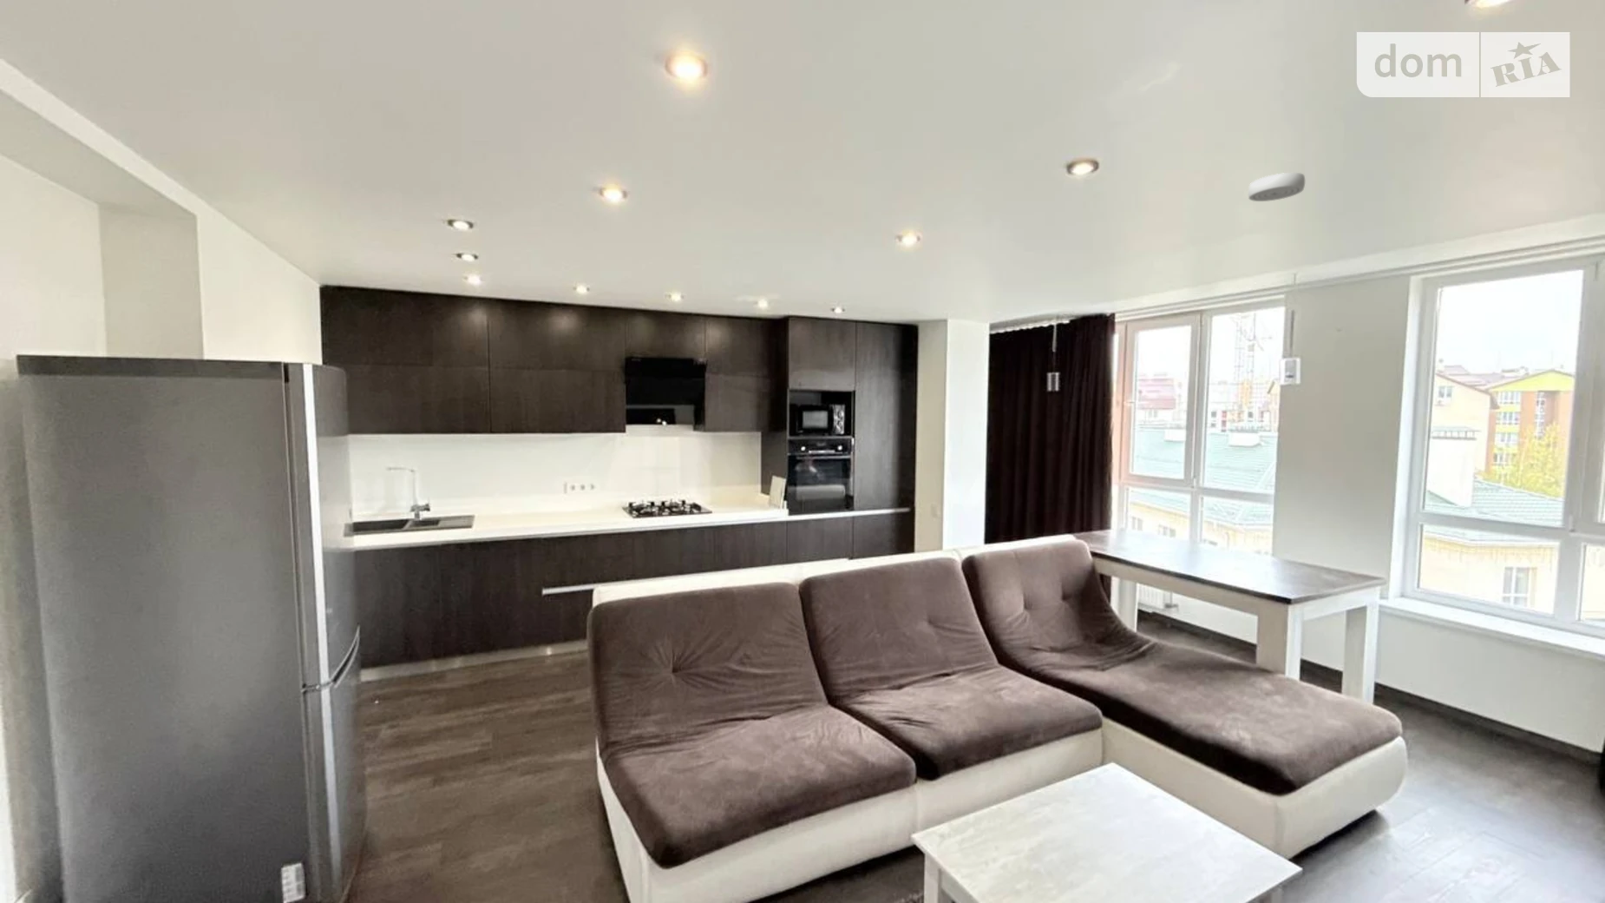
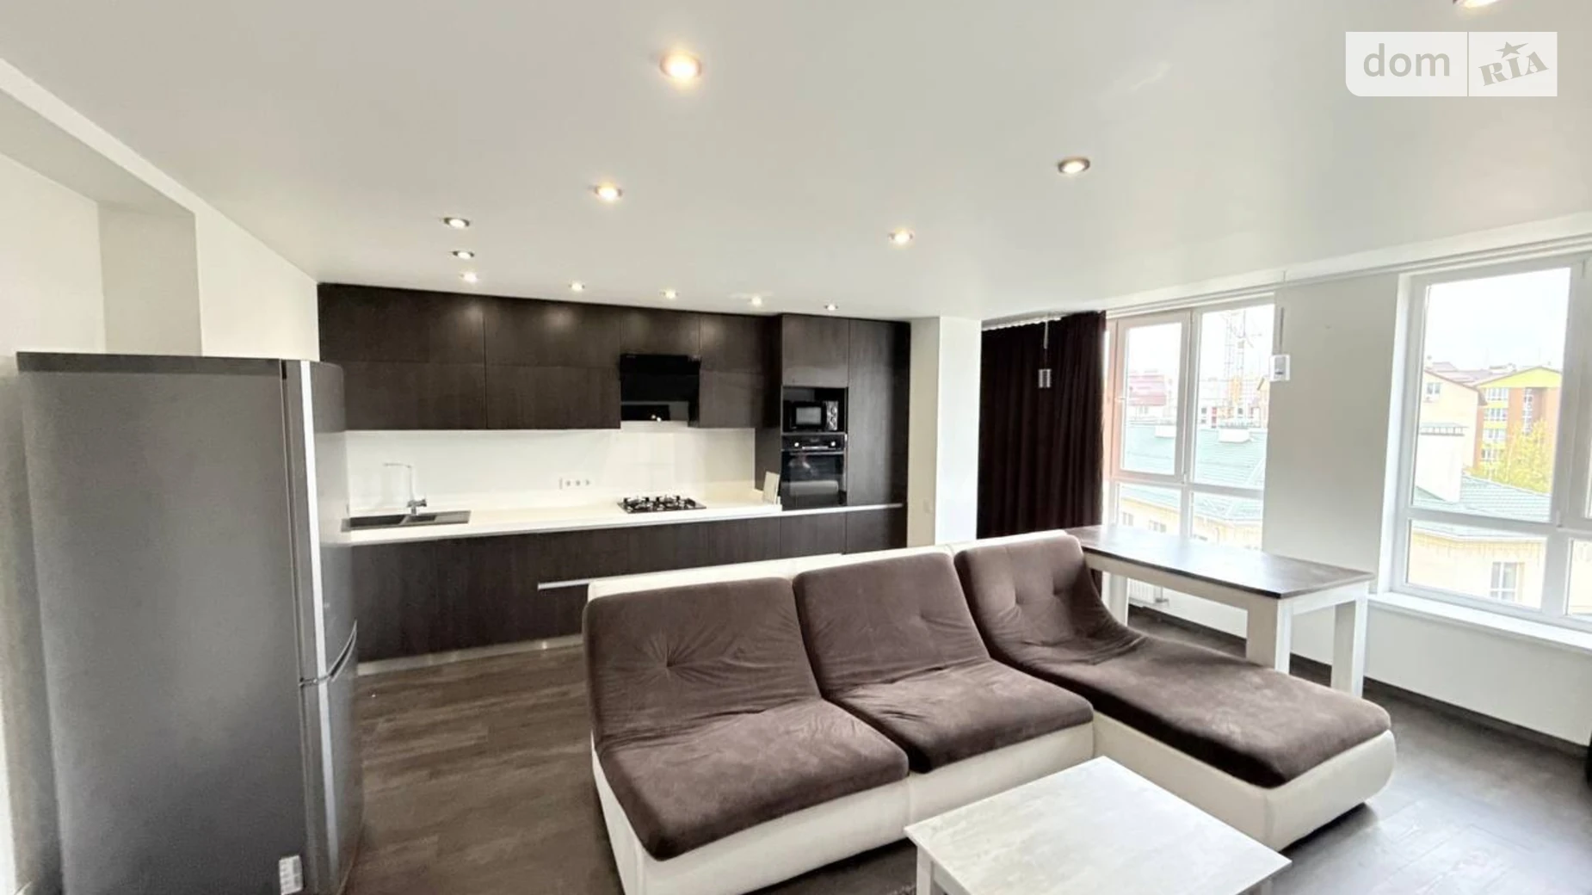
- smoke detector [1248,172,1305,202]
